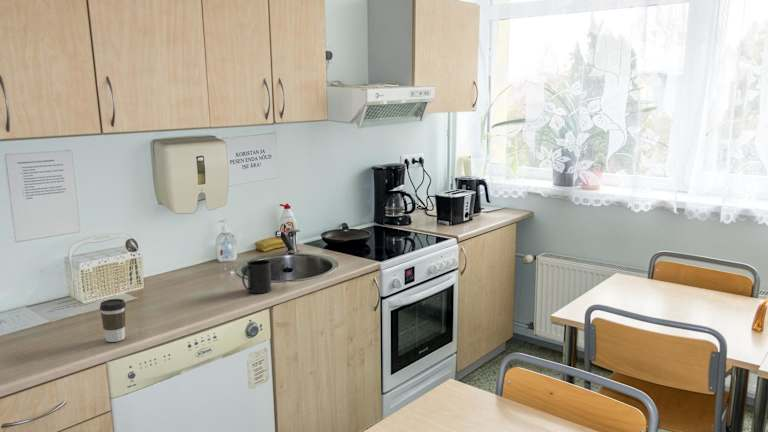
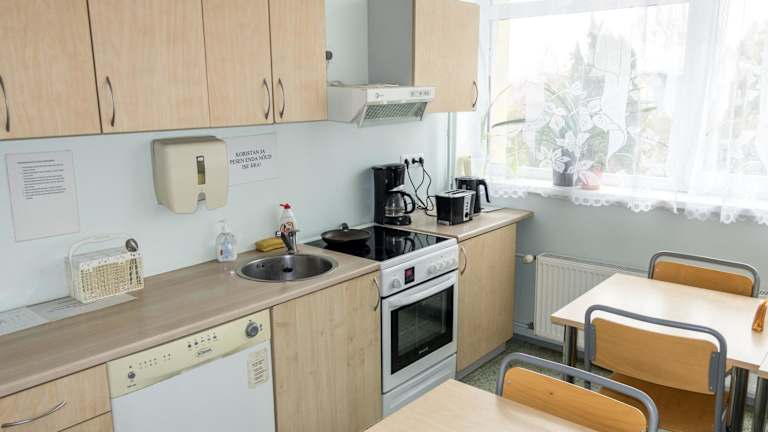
- mug [241,259,272,294]
- coffee cup [99,298,127,343]
